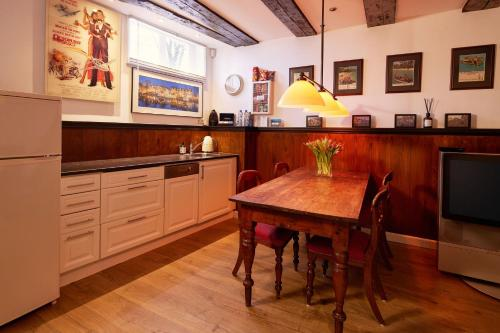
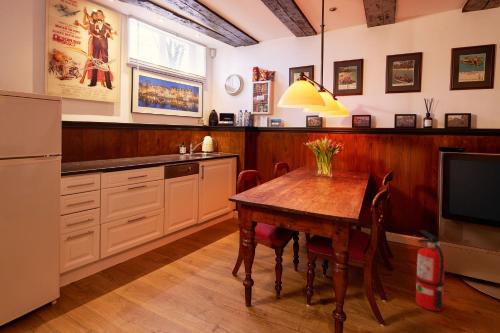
+ fire extinguisher [412,229,446,312]
